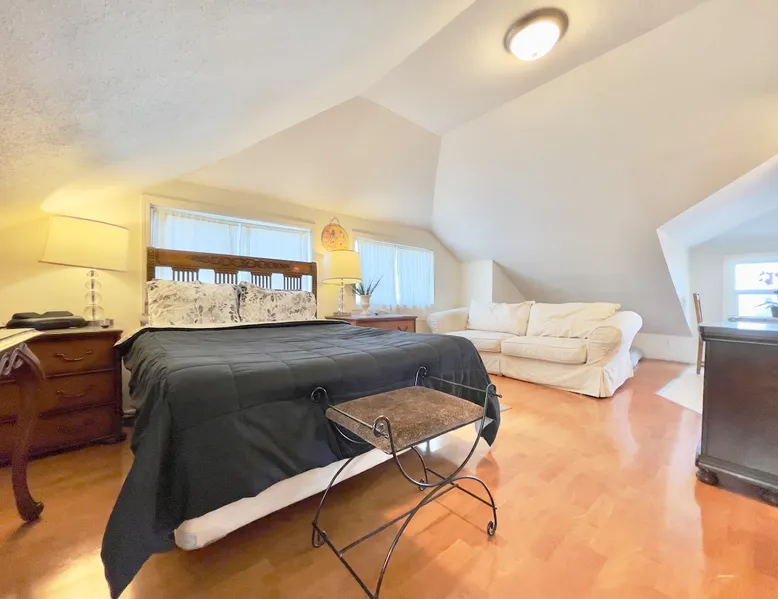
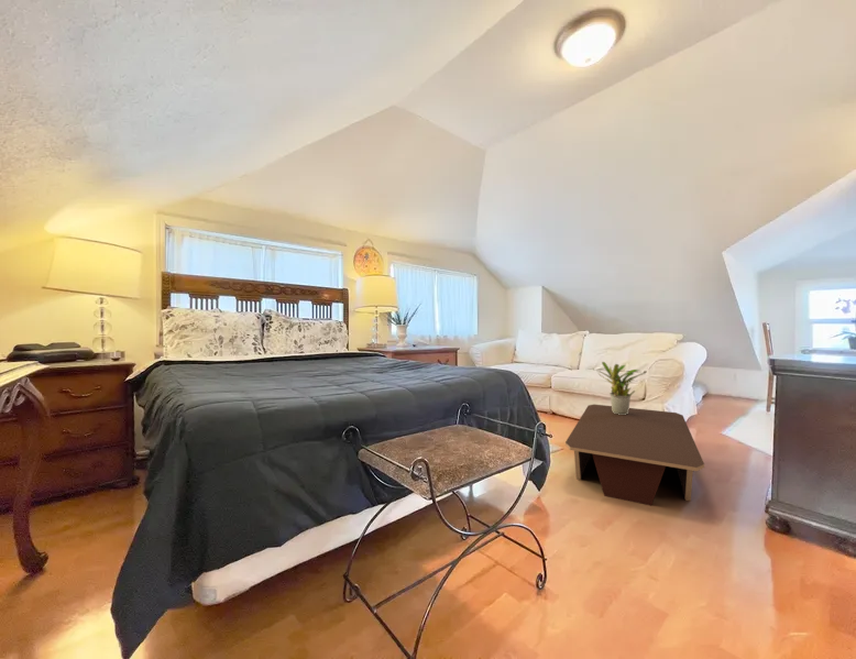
+ potted plant [591,361,646,415]
+ coffee table [564,404,705,506]
